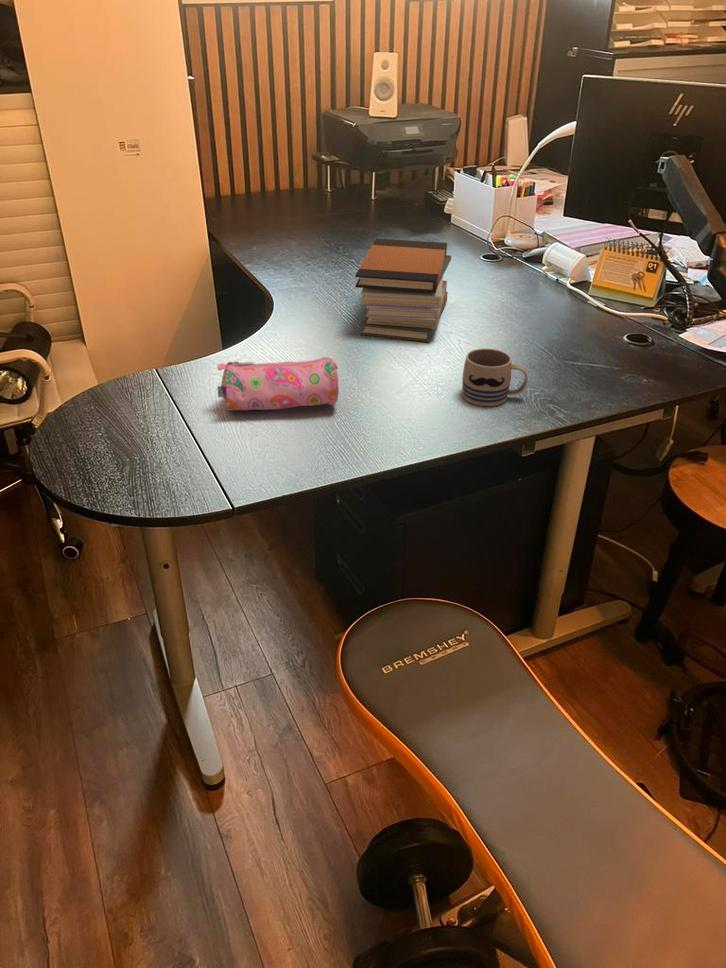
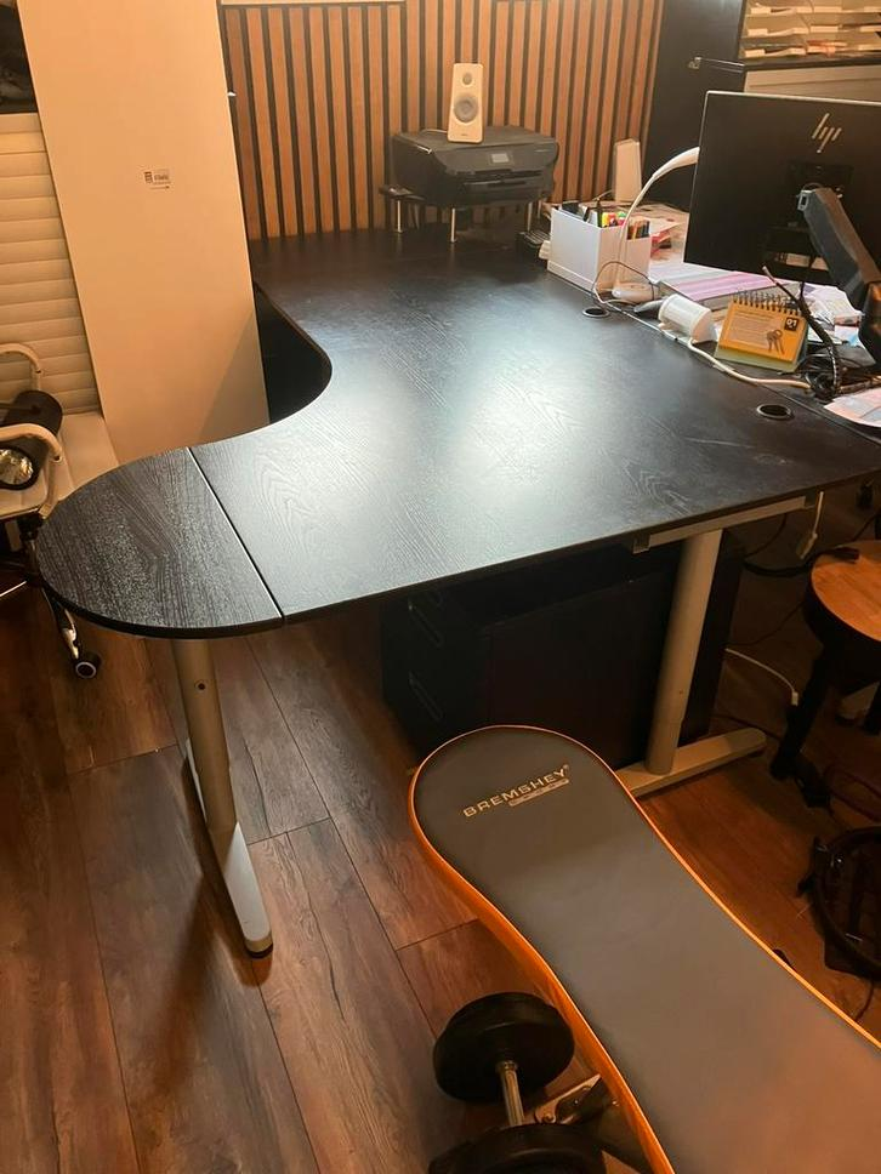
- mug [461,348,529,407]
- book stack [354,238,452,343]
- pencil case [216,356,340,412]
